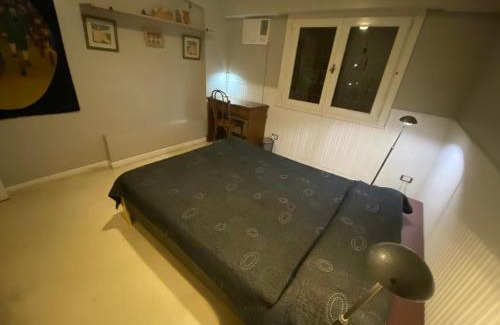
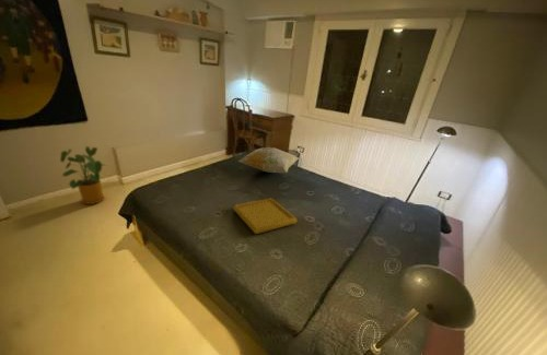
+ decorative pillow [237,146,300,174]
+ serving tray [232,198,299,235]
+ house plant [59,145,108,205]
